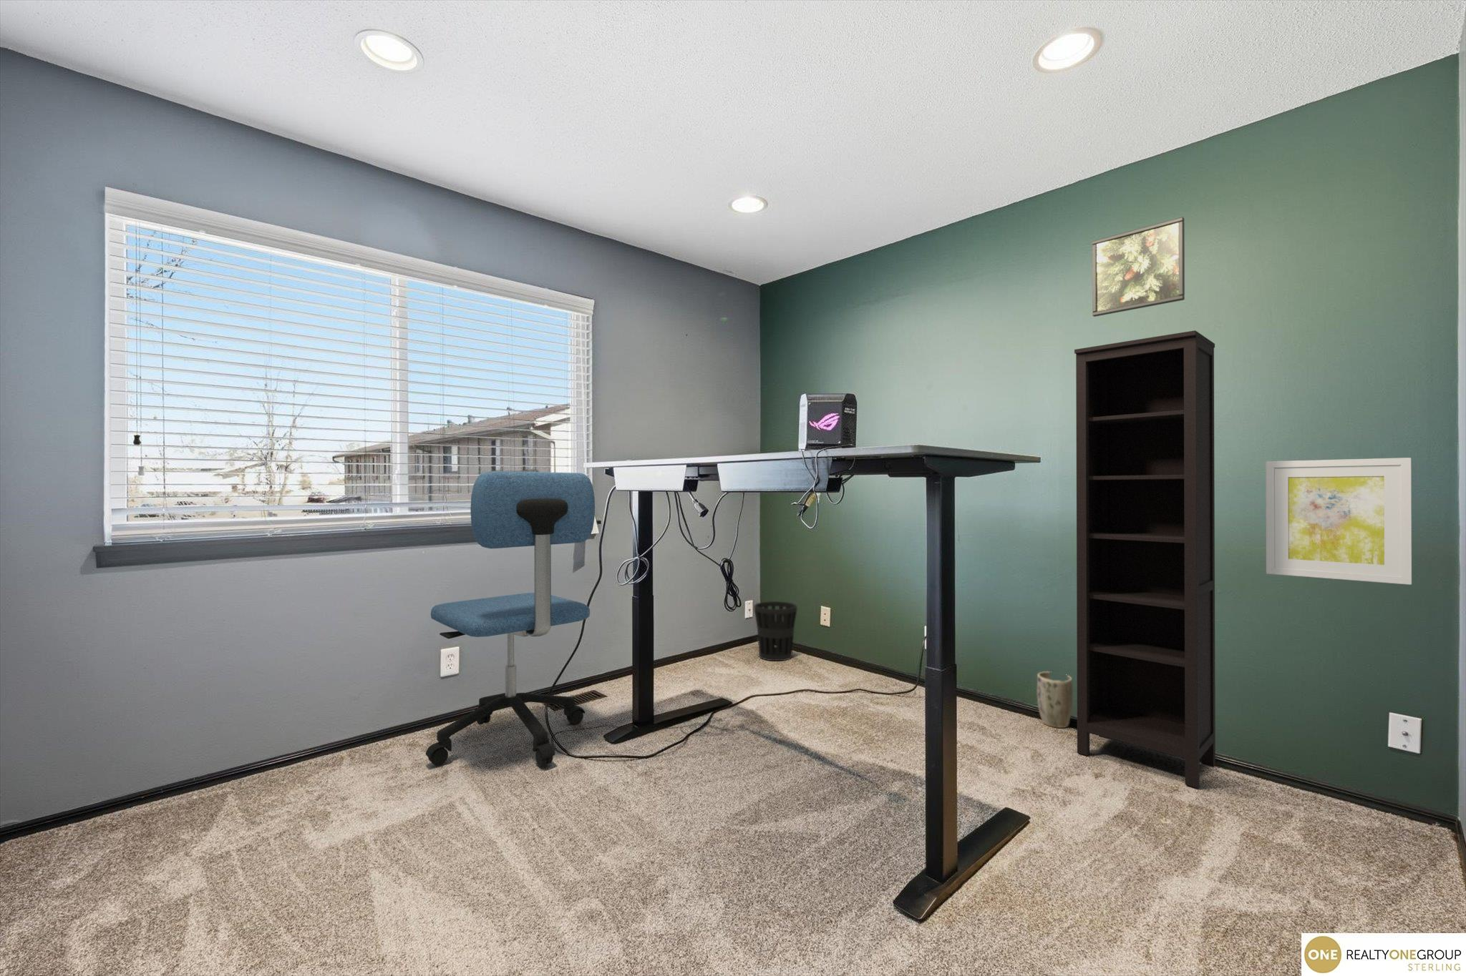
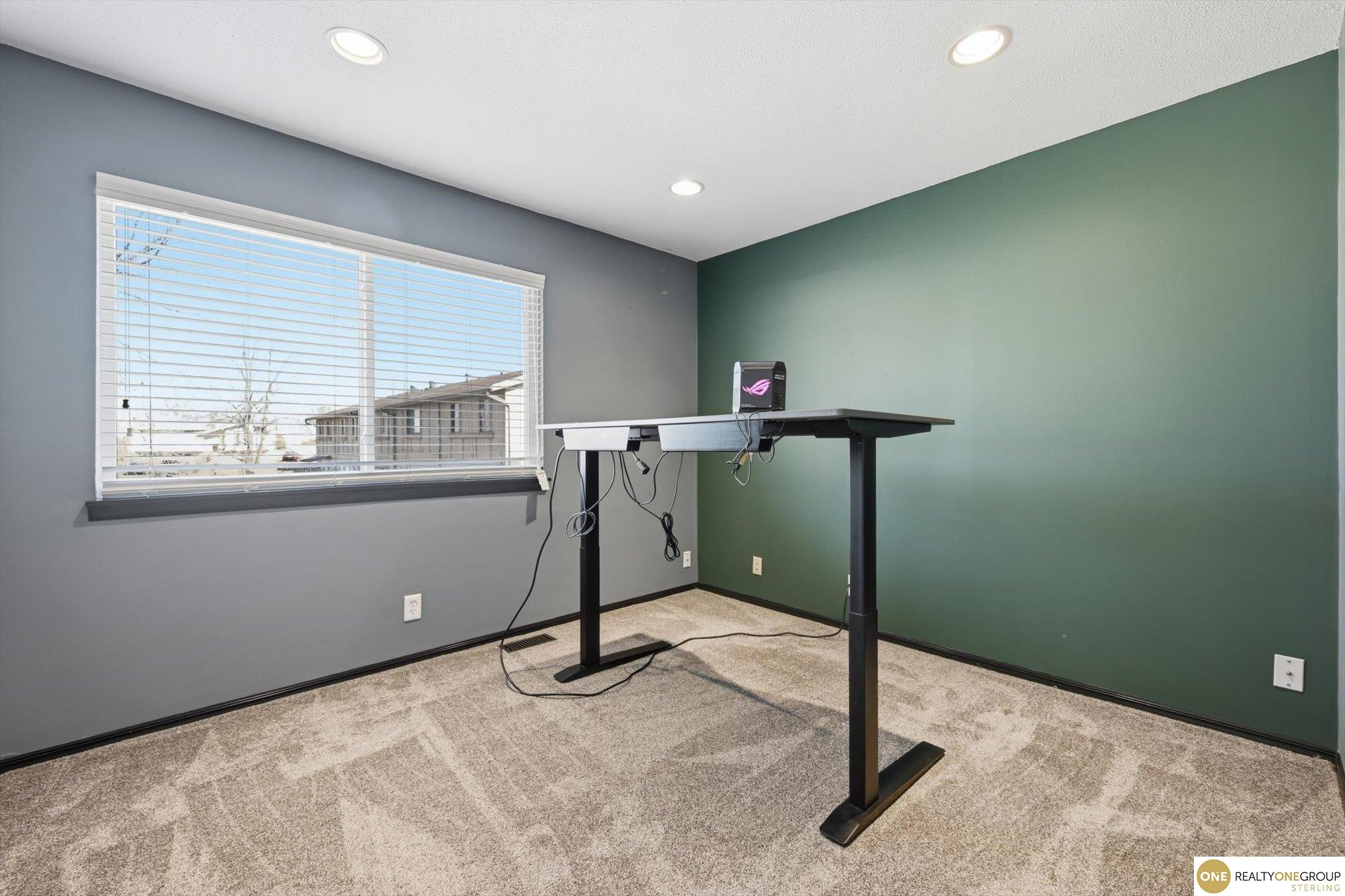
- bookcase [1074,330,1216,789]
- plant pot [1037,671,1074,729]
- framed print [1092,217,1186,317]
- wastebasket [754,600,798,661]
- wall art [1264,456,1413,586]
- office chair [425,471,595,767]
